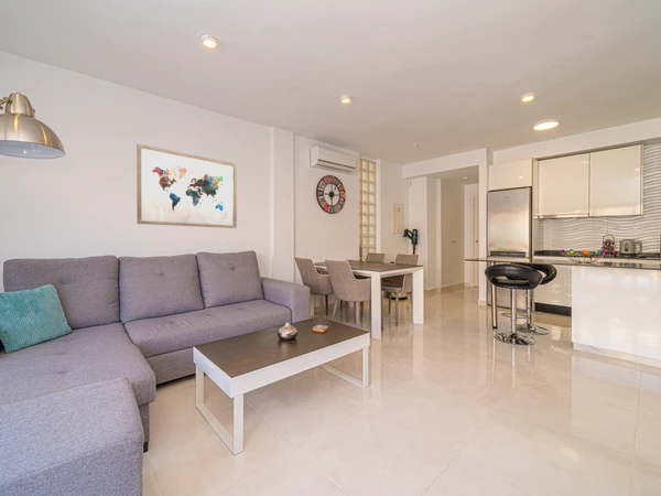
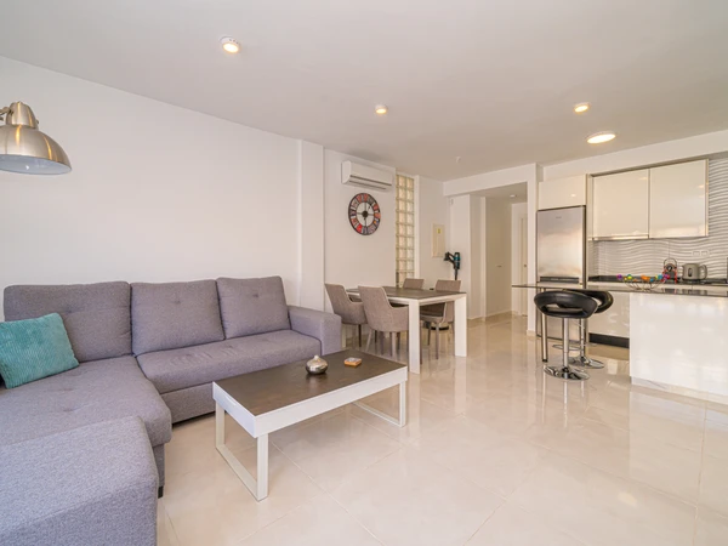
- wall art [136,143,238,229]
